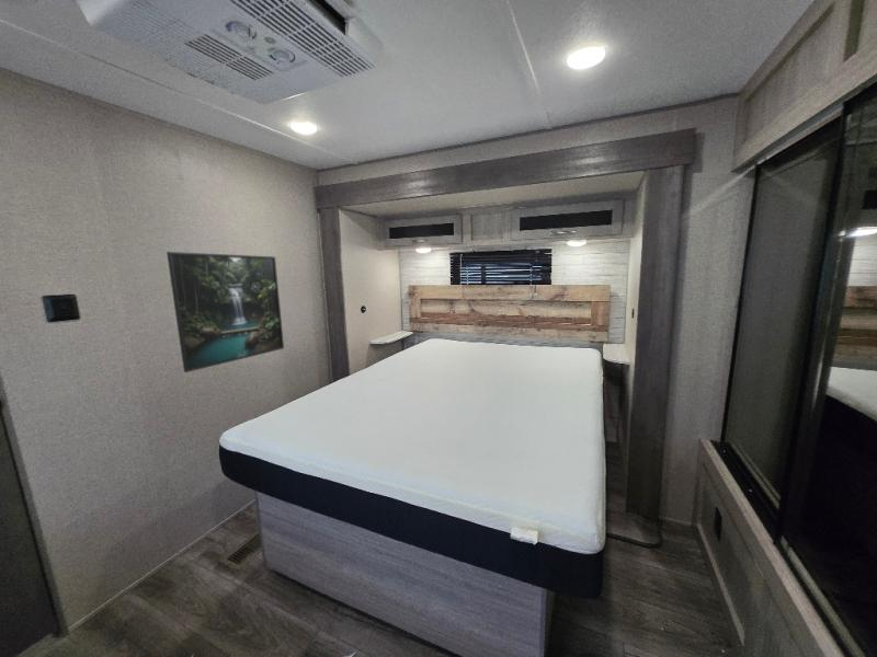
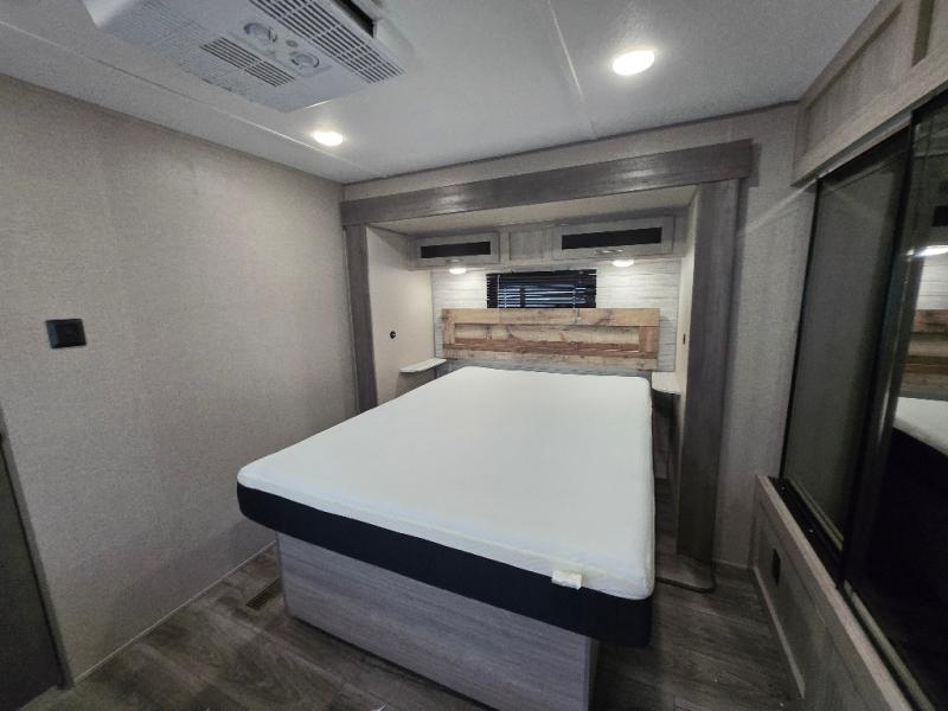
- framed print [166,251,285,373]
